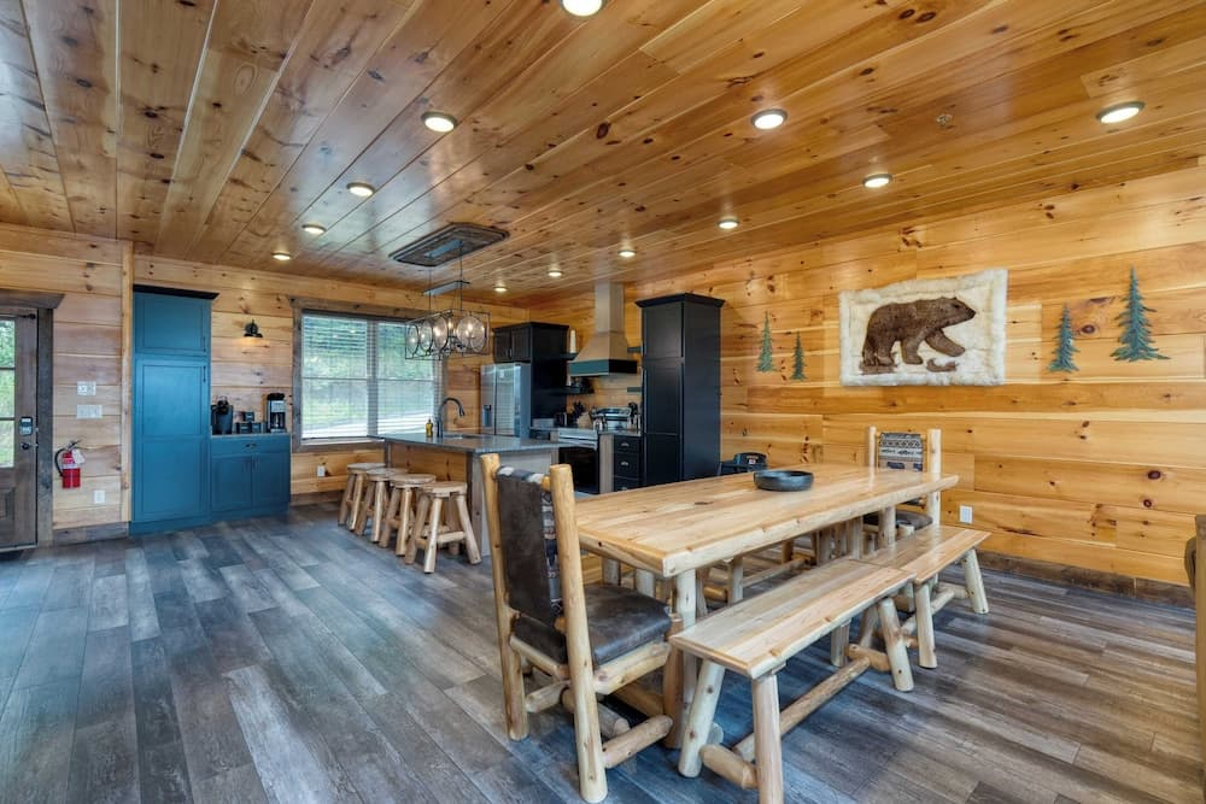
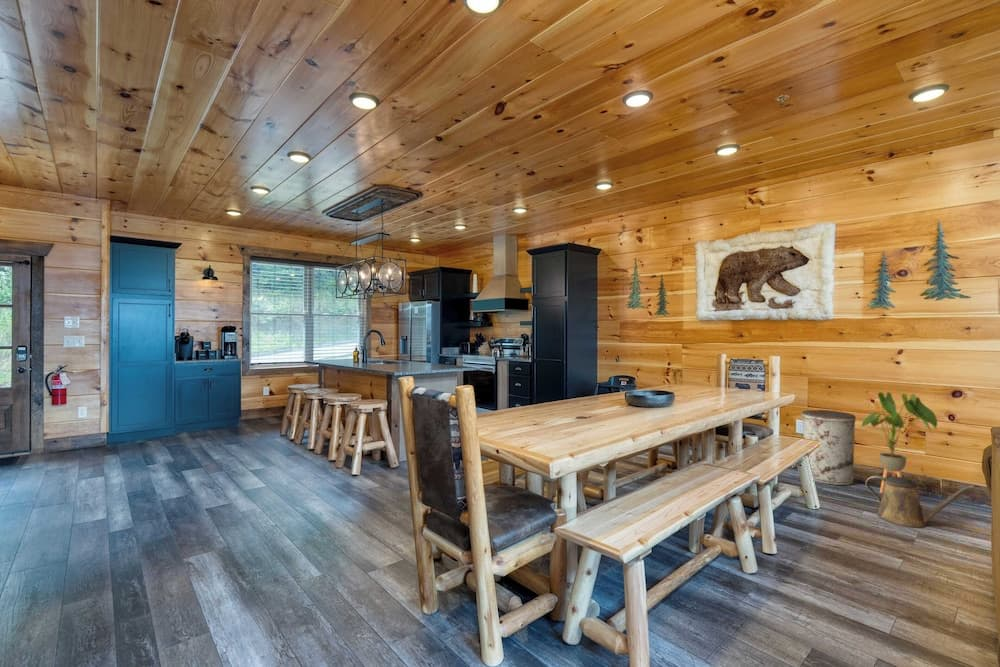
+ house plant [859,391,938,494]
+ watering can [865,475,976,529]
+ trash can [801,409,857,486]
